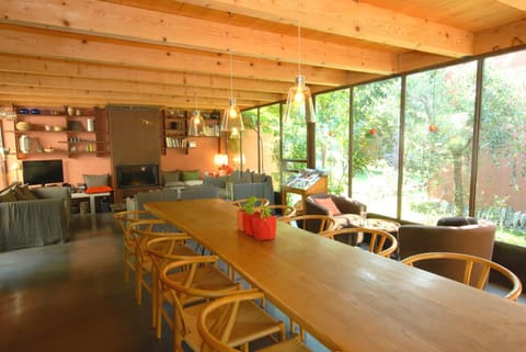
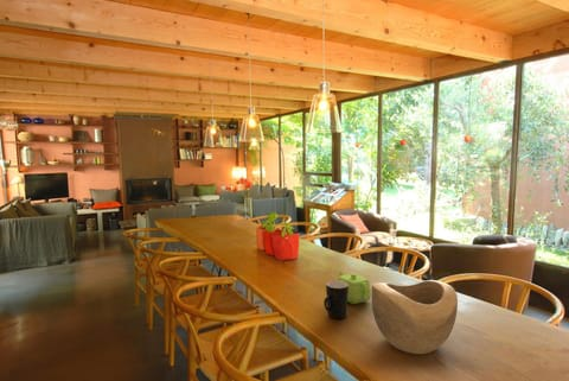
+ teapot [337,268,372,305]
+ decorative bowl [370,279,459,355]
+ mug [322,279,349,319]
